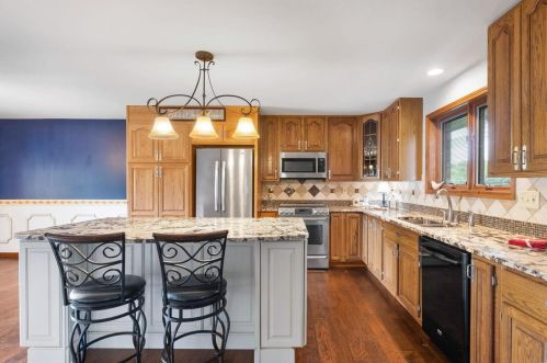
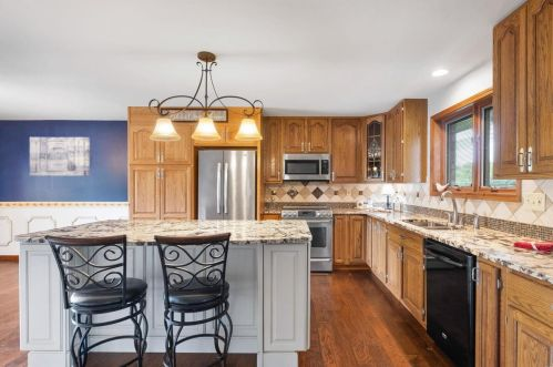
+ wall art [29,136,91,176]
